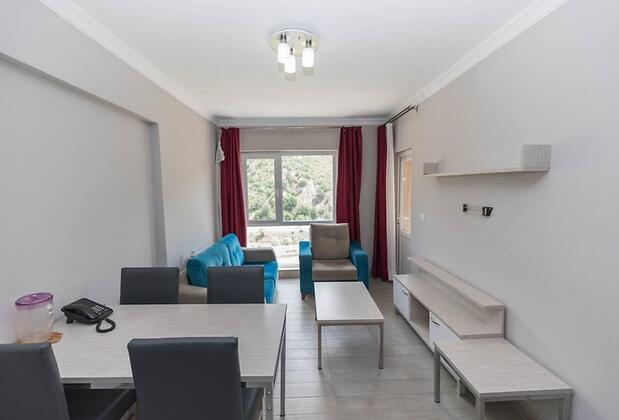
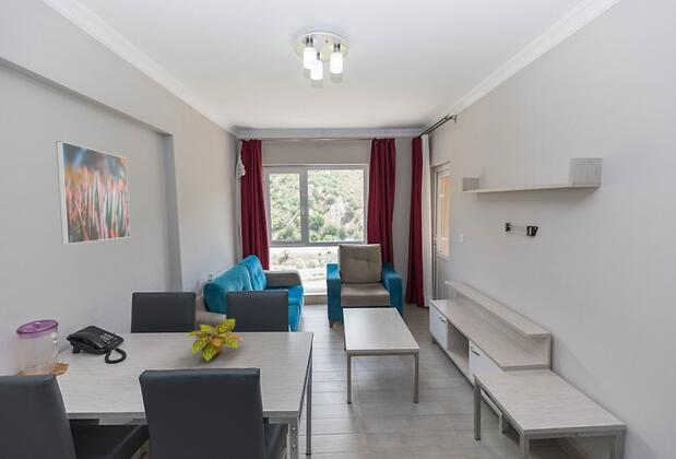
+ plant [182,318,245,362]
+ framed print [55,140,131,246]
